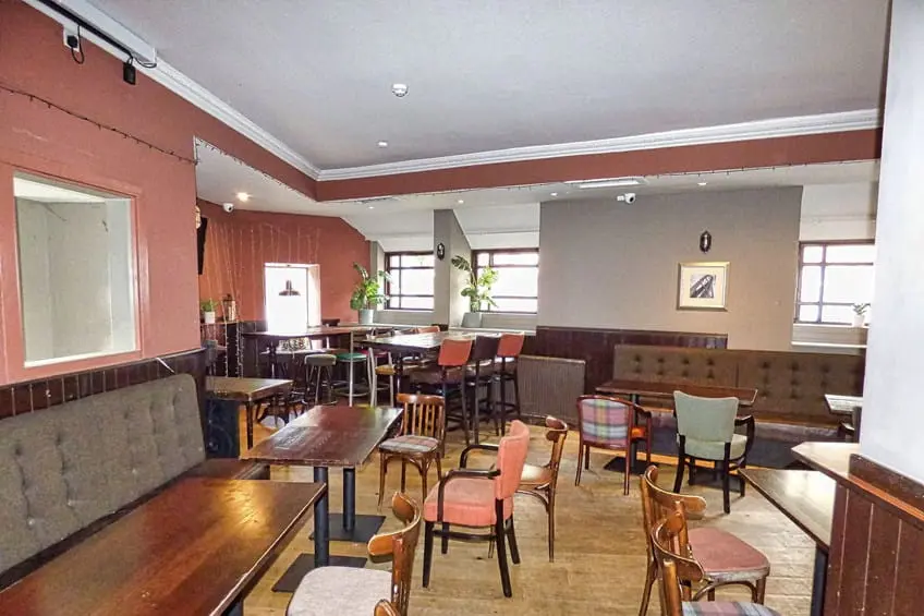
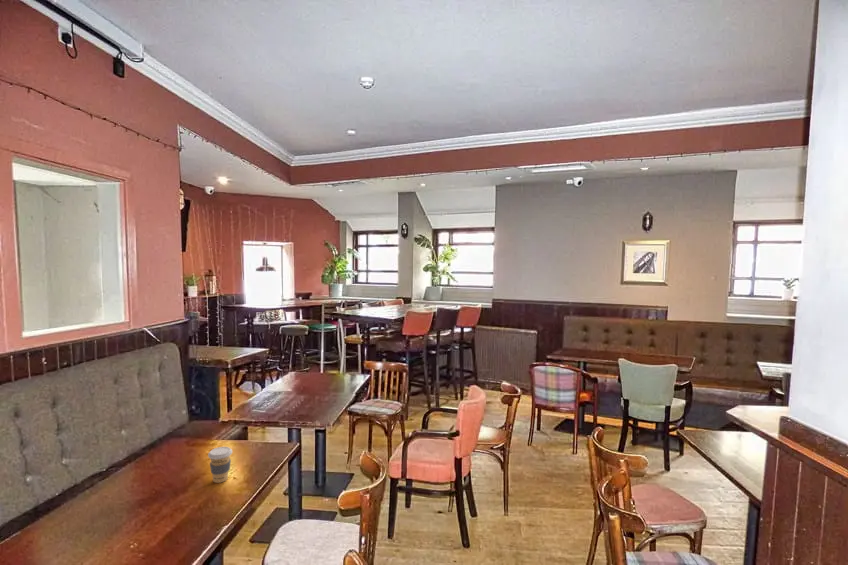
+ coffee cup [207,446,233,484]
